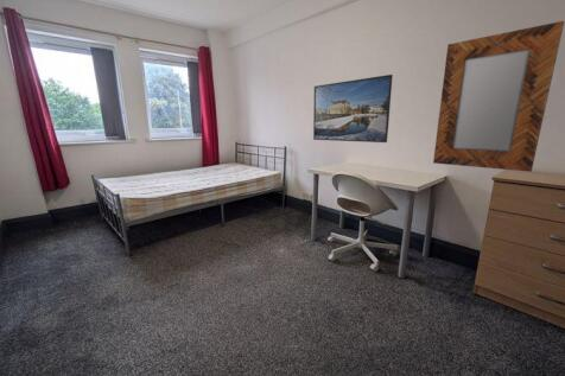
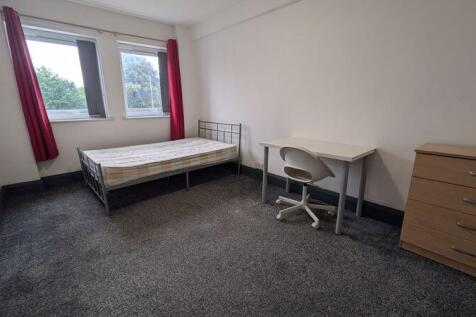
- home mirror [432,20,565,173]
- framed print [312,74,394,144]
